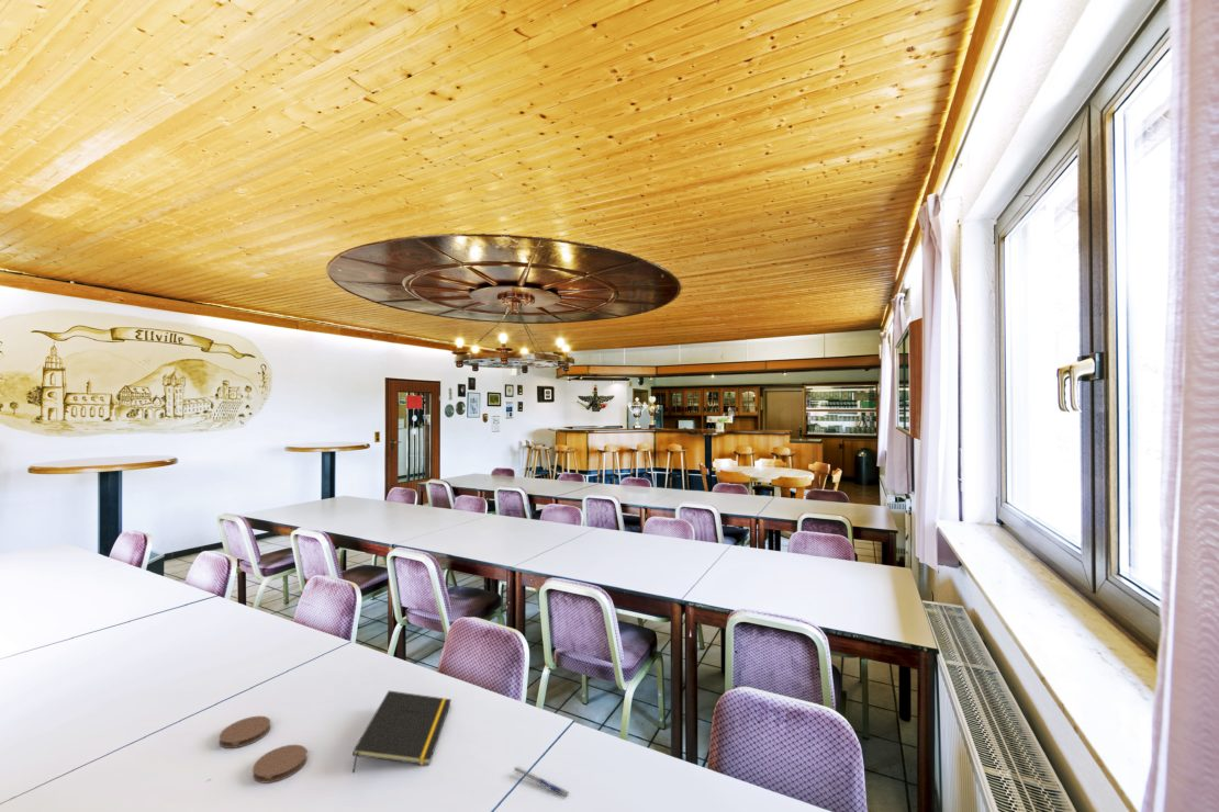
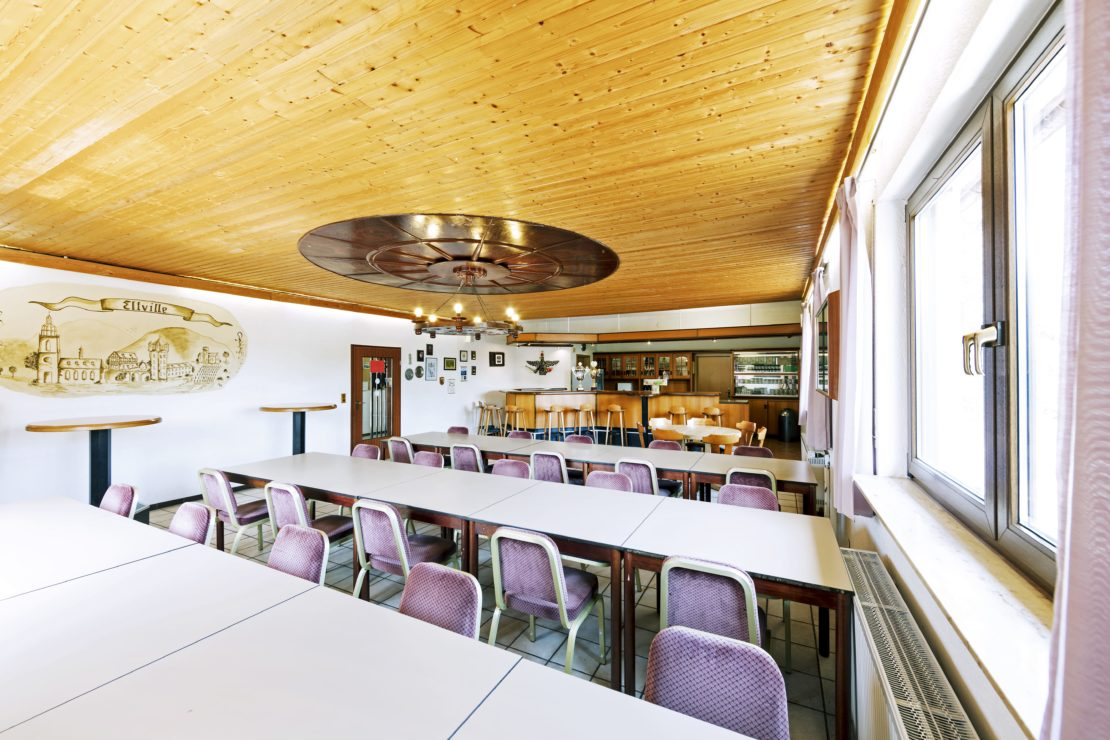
- coaster [251,744,309,783]
- notepad [351,690,452,774]
- pen [513,766,571,799]
- coaster [219,715,271,749]
